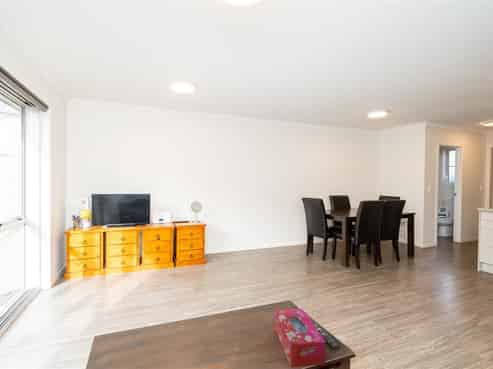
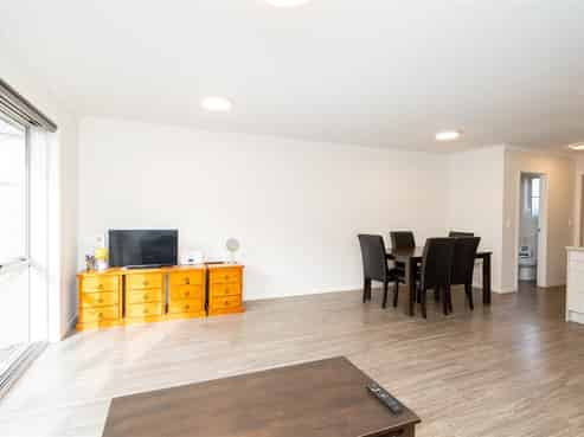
- tissue box [274,308,326,368]
